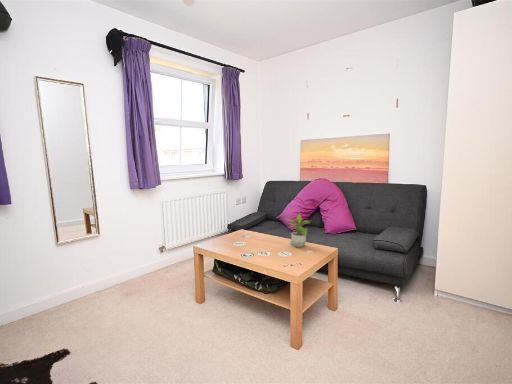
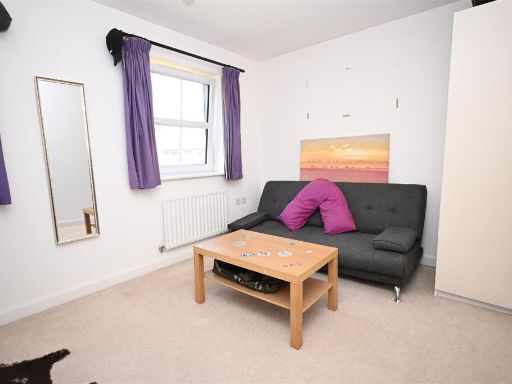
- potted plant [283,212,311,248]
